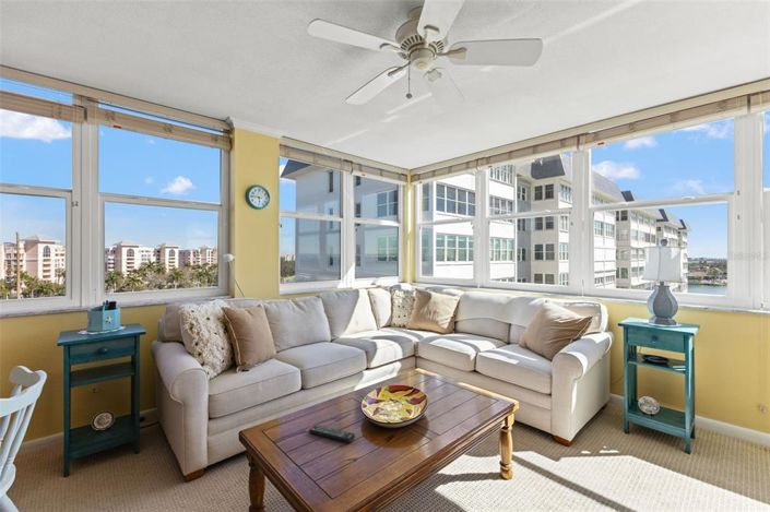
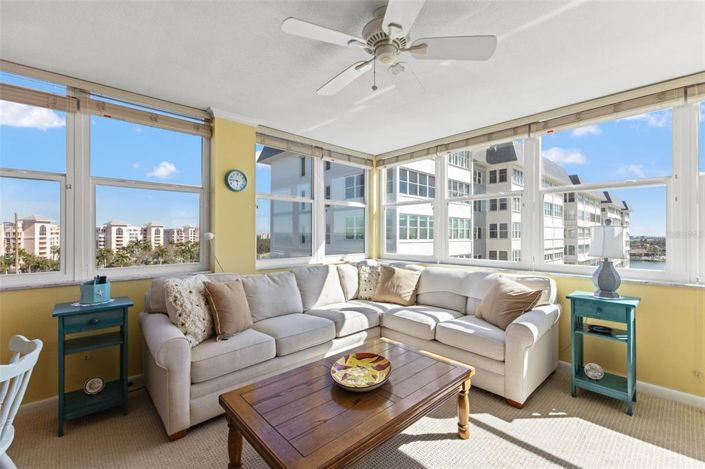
- remote control [308,424,356,443]
